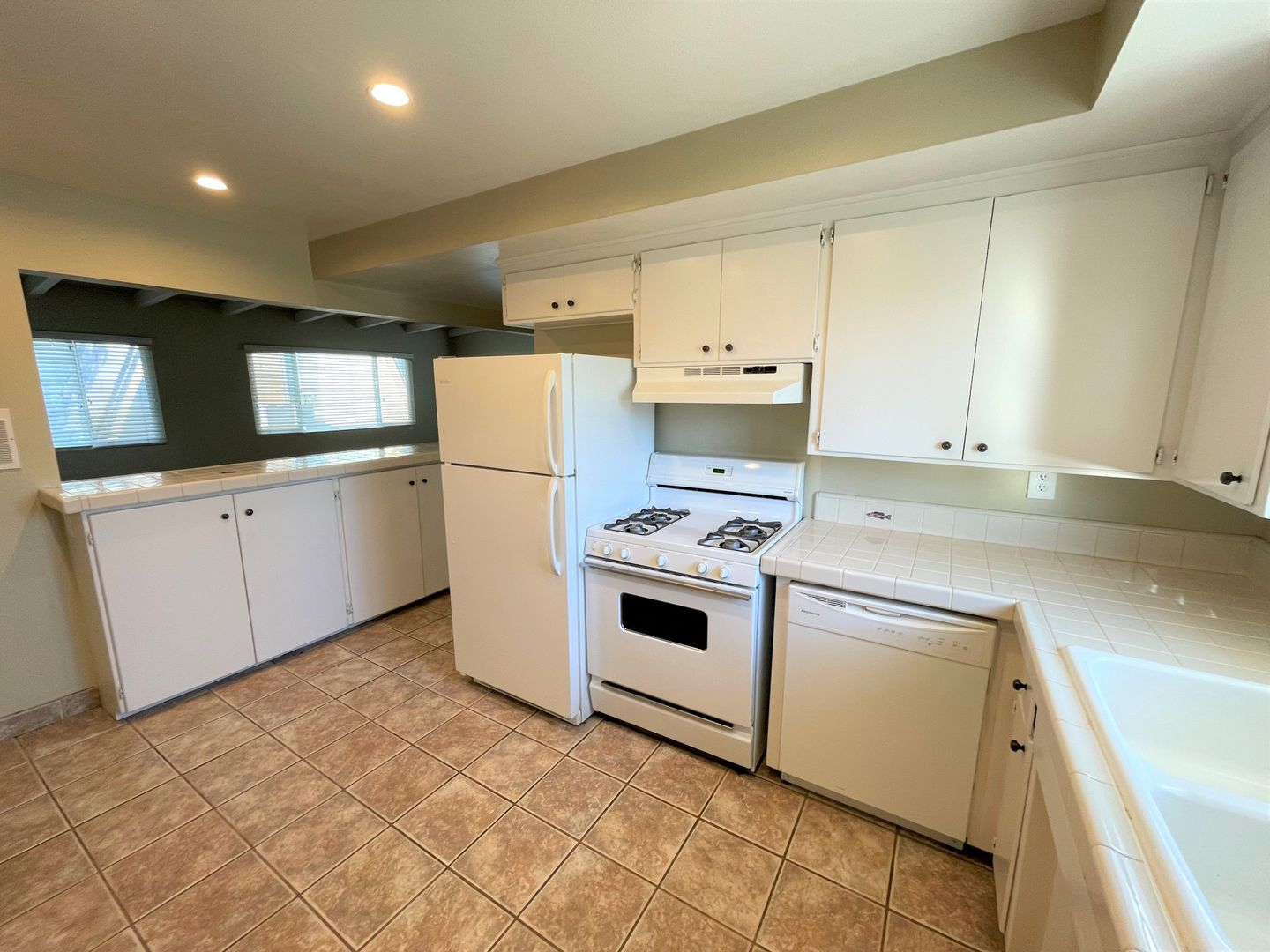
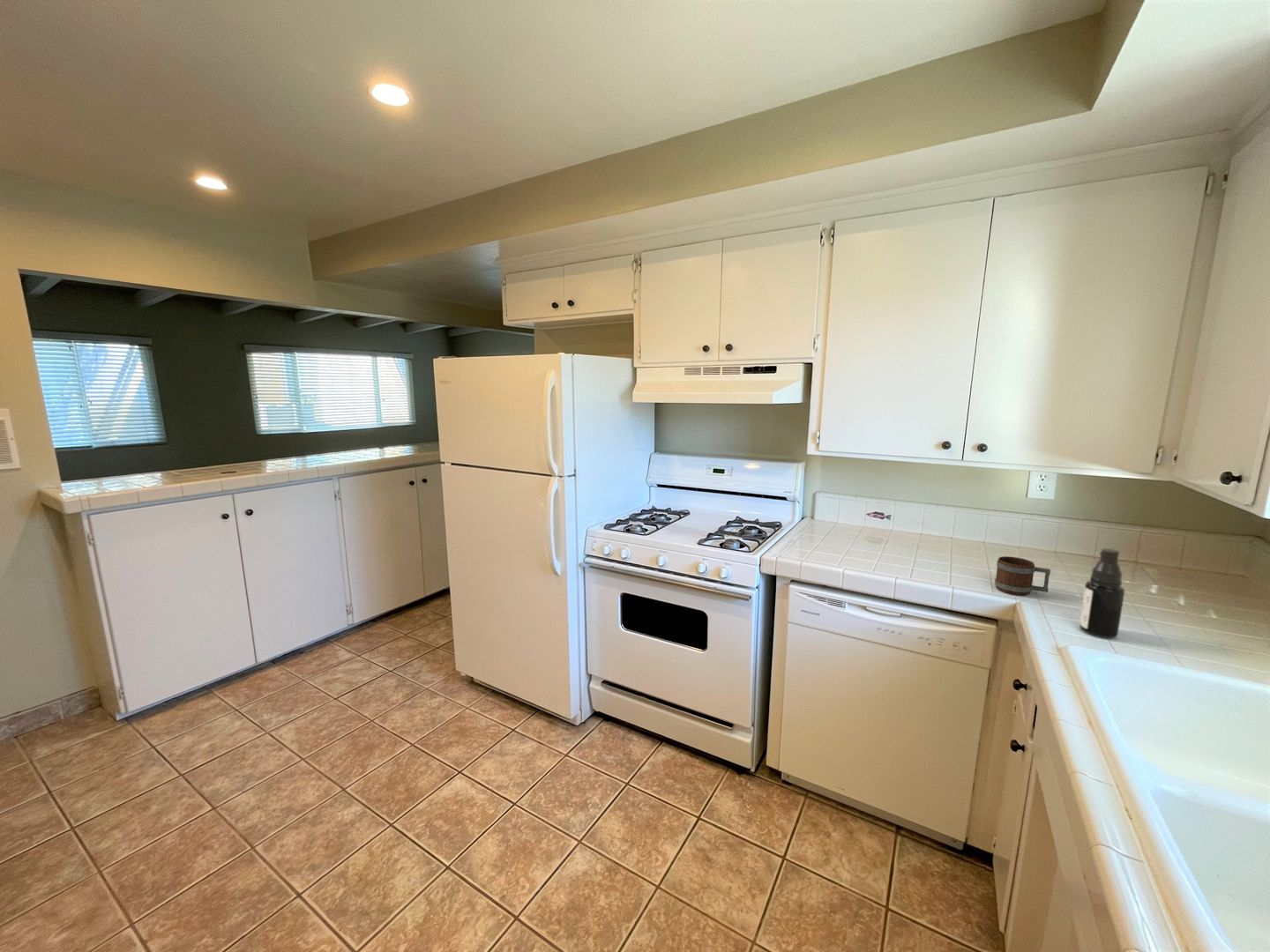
+ mug [994,555,1051,597]
+ spray bottle [1079,547,1125,639]
